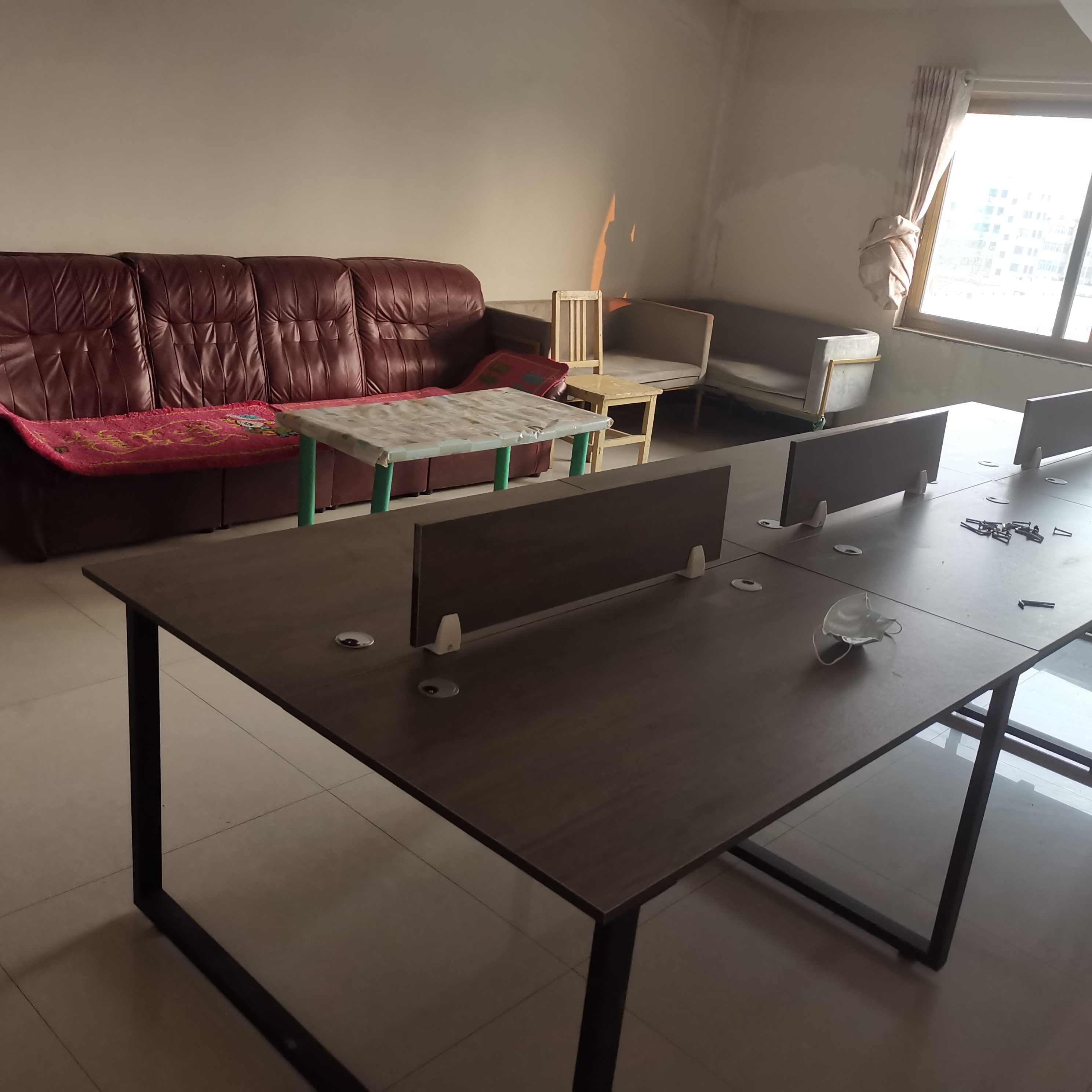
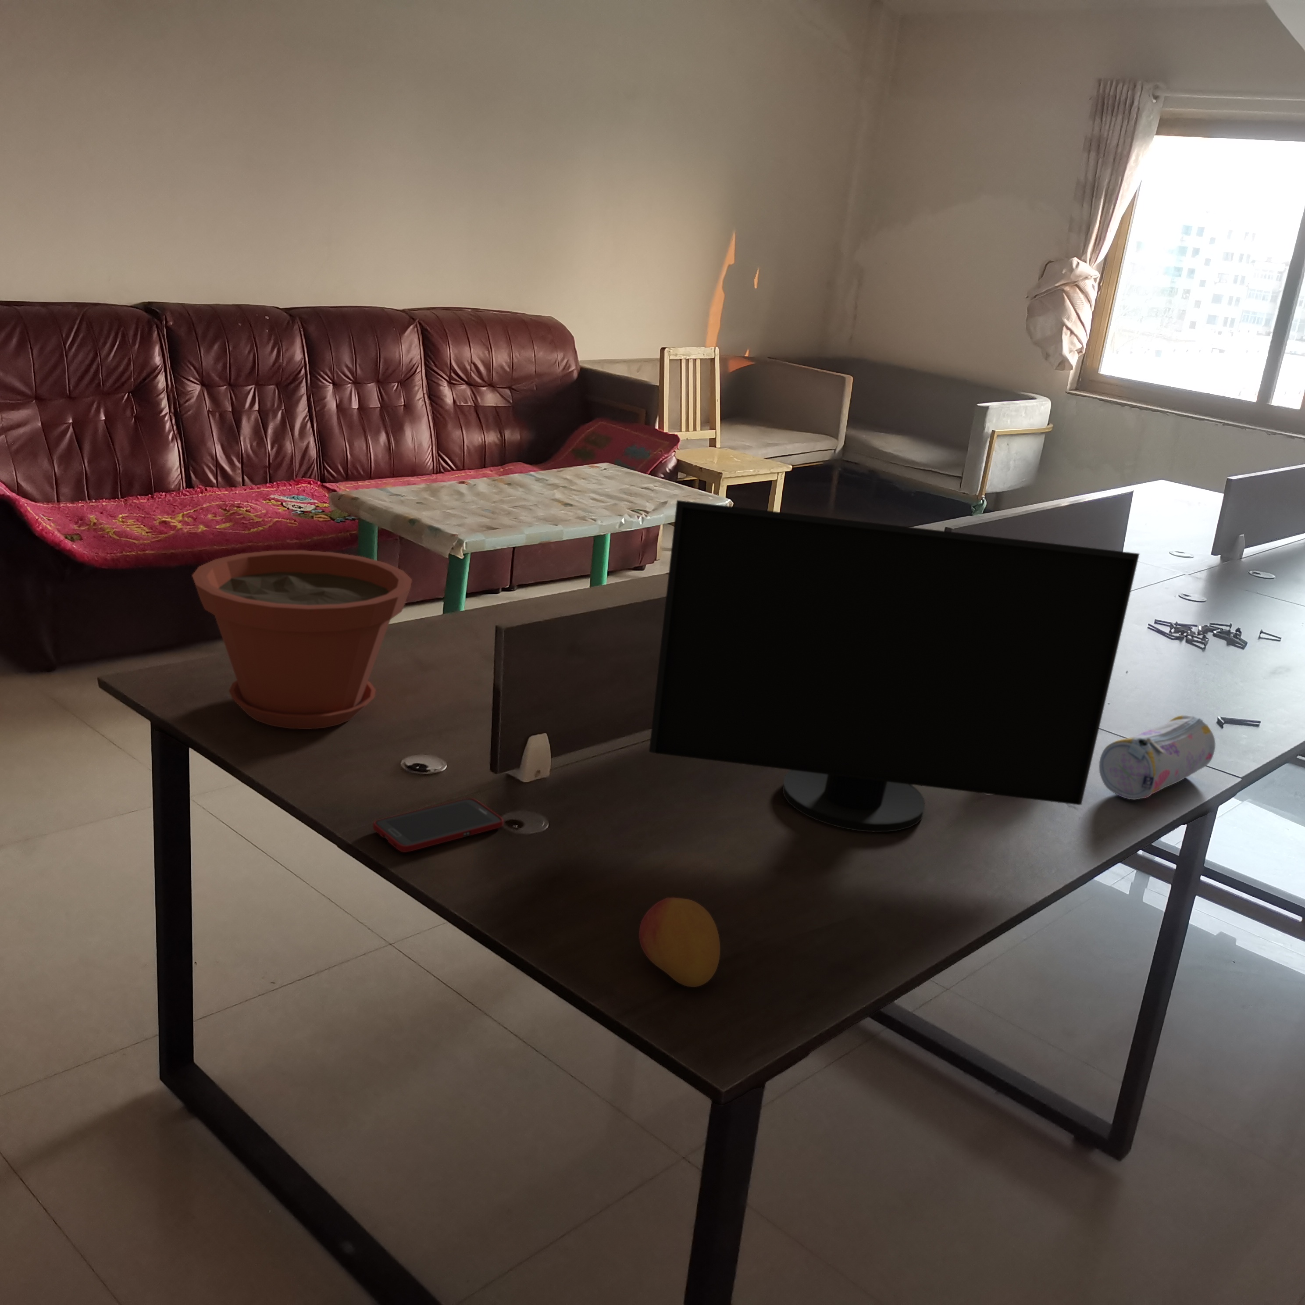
+ pencil case [1098,715,1215,799]
+ fruit [638,896,721,987]
+ cell phone [373,797,504,853]
+ computer monitor [649,500,1140,832]
+ plant pot [191,550,412,730]
